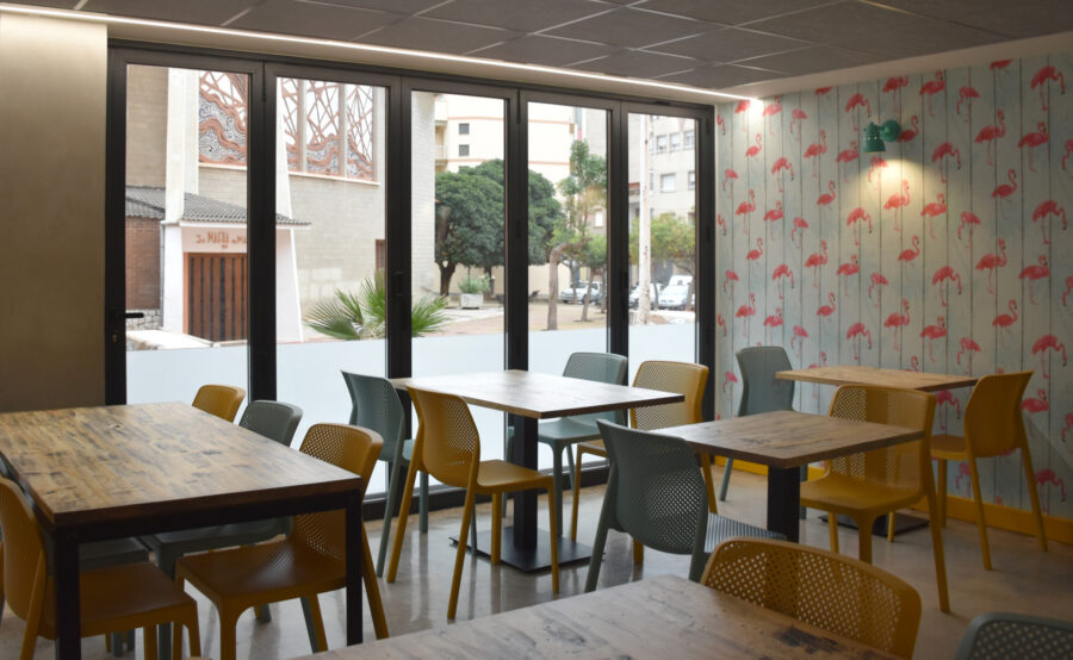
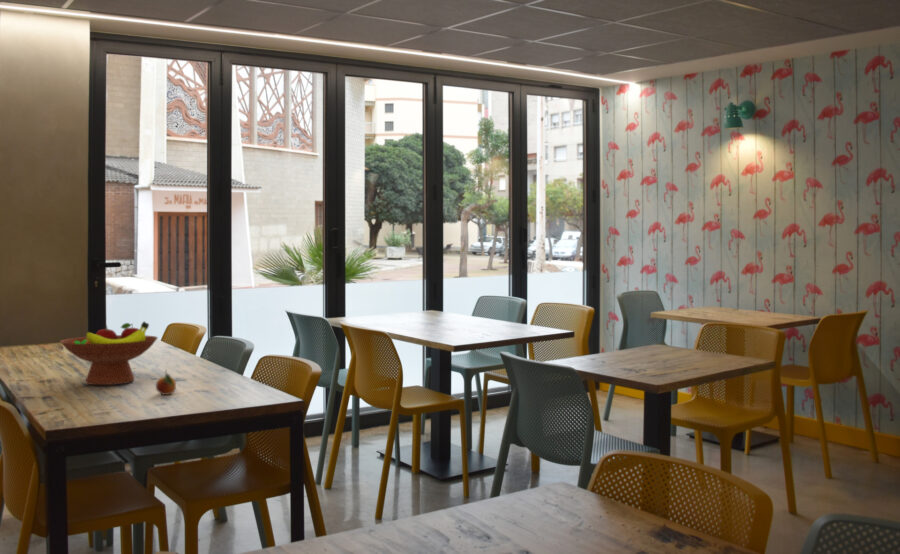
+ fruit [155,368,177,396]
+ fruit bowl [59,321,159,386]
